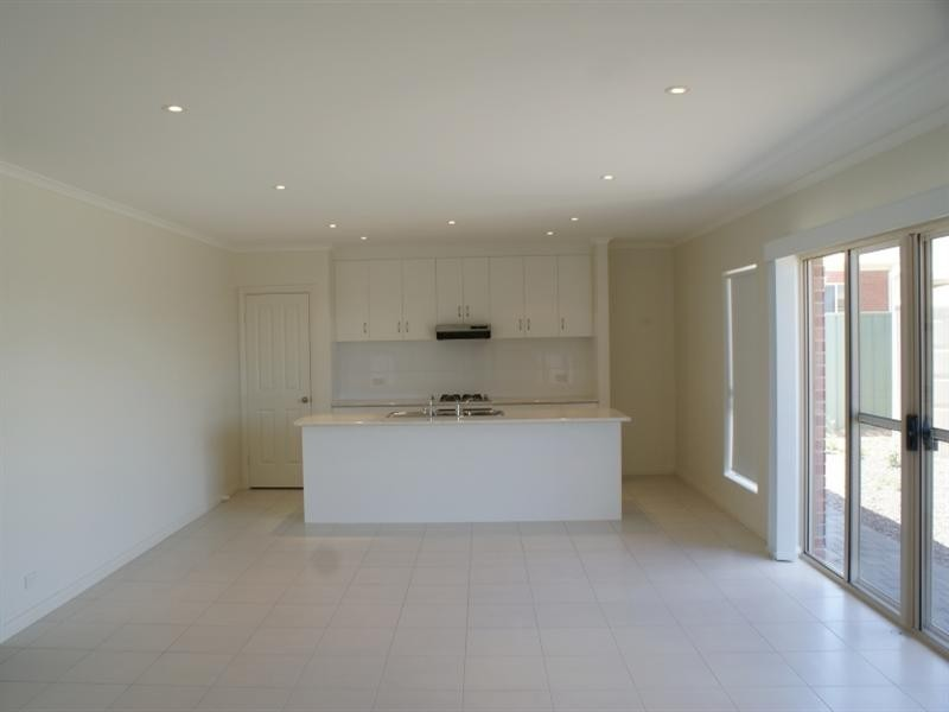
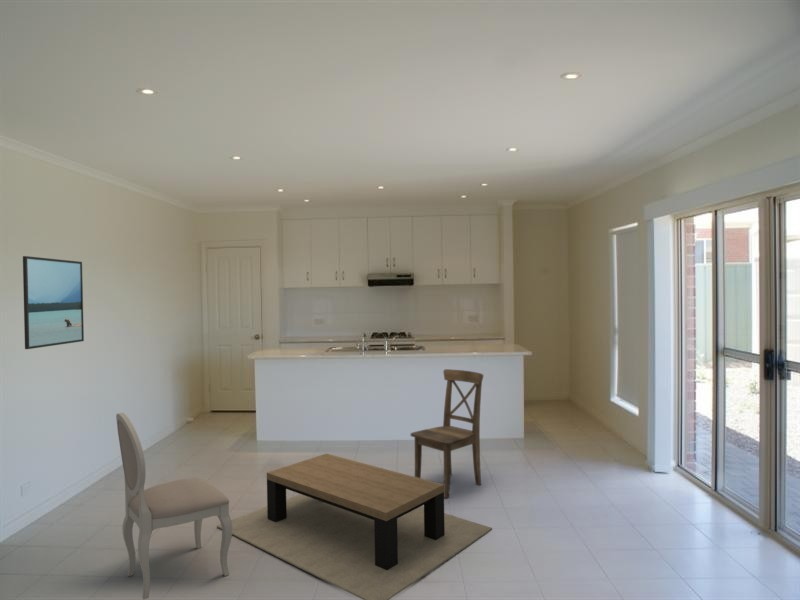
+ dining chair [115,412,233,600]
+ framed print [22,255,85,350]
+ dining chair [410,368,484,499]
+ coffee table [216,453,493,600]
